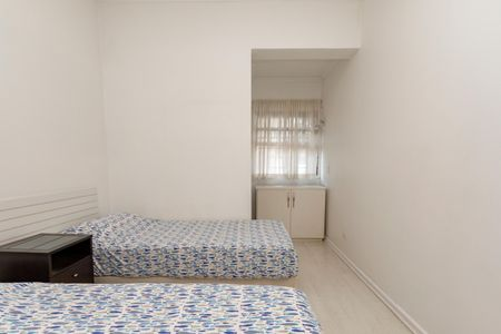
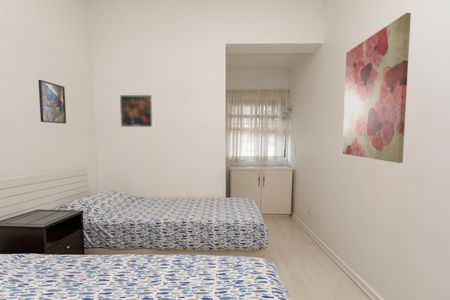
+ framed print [37,79,67,125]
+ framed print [119,94,154,128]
+ wall art [342,12,412,164]
